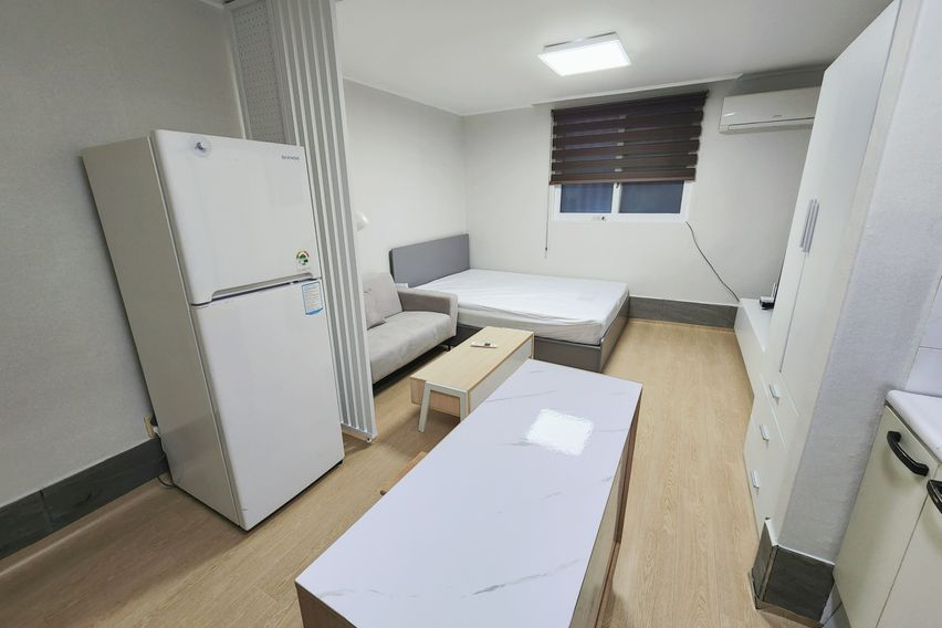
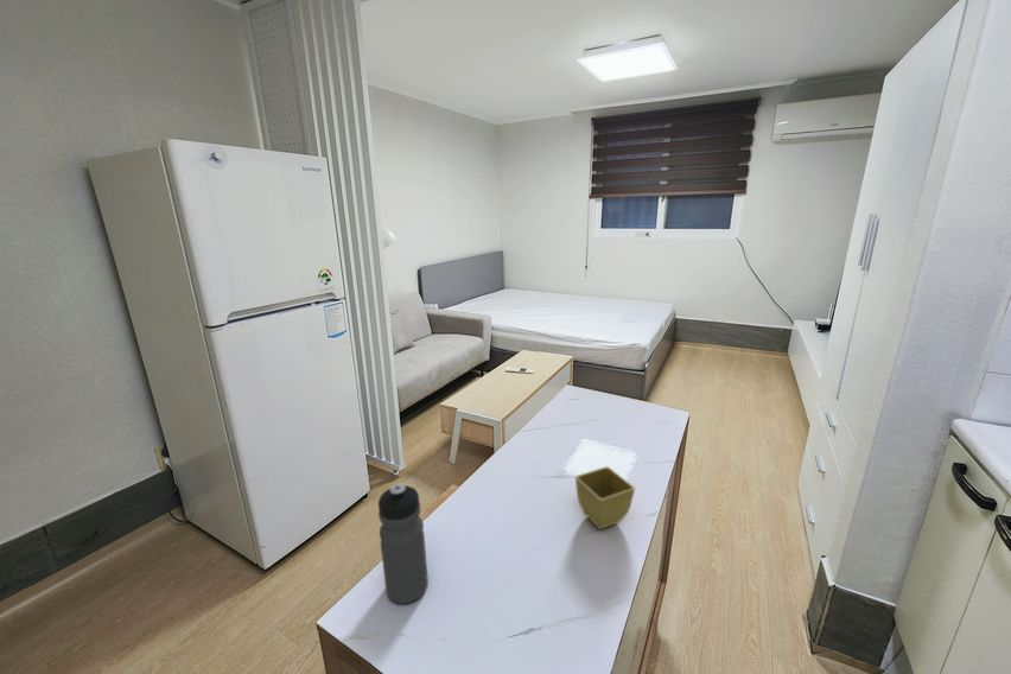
+ water bottle [377,483,430,605]
+ flower pot [574,465,636,530]
